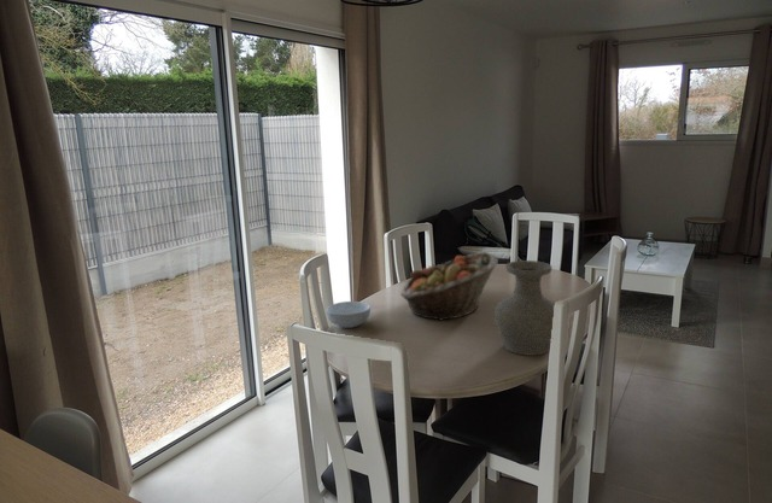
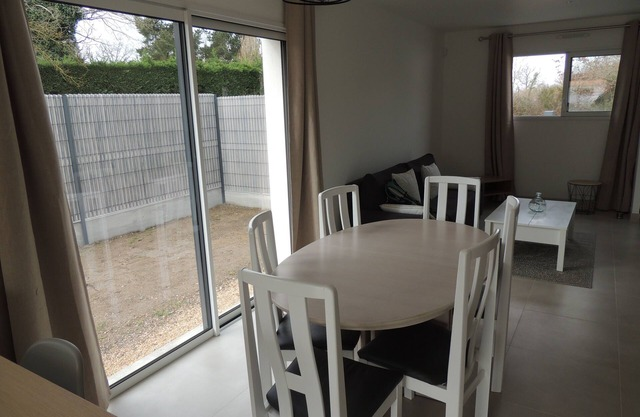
- vase [493,259,556,357]
- cereal bowl [326,300,372,329]
- fruit basket [399,251,499,322]
